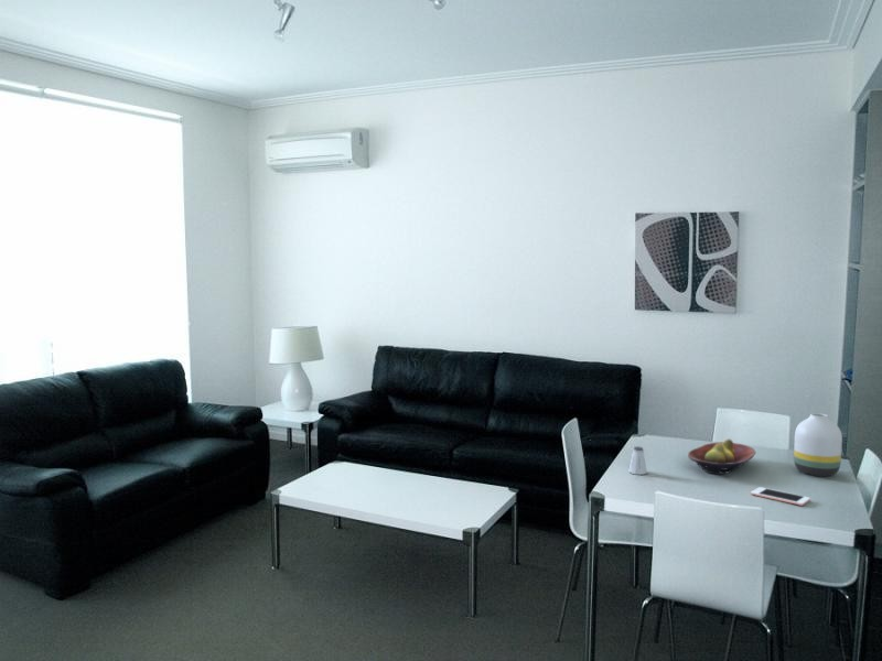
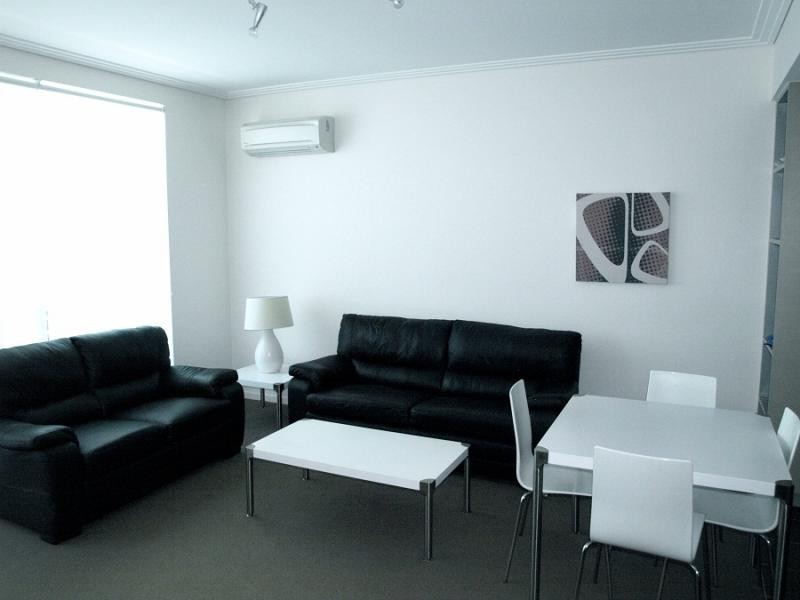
- vase [793,412,843,477]
- saltshaker [627,445,648,476]
- cell phone [750,486,811,507]
- fruit bowl [687,438,756,476]
